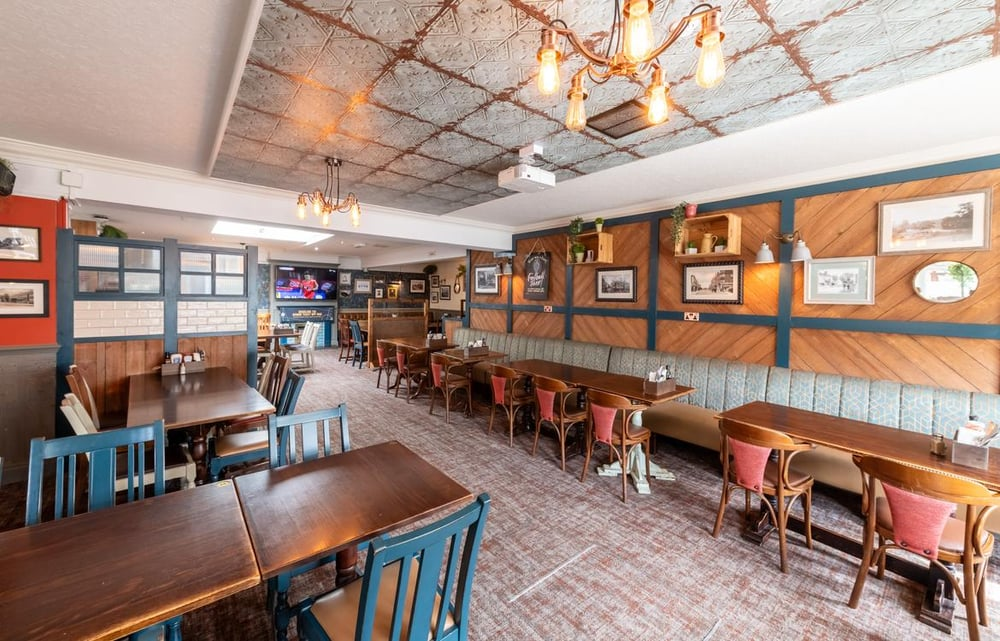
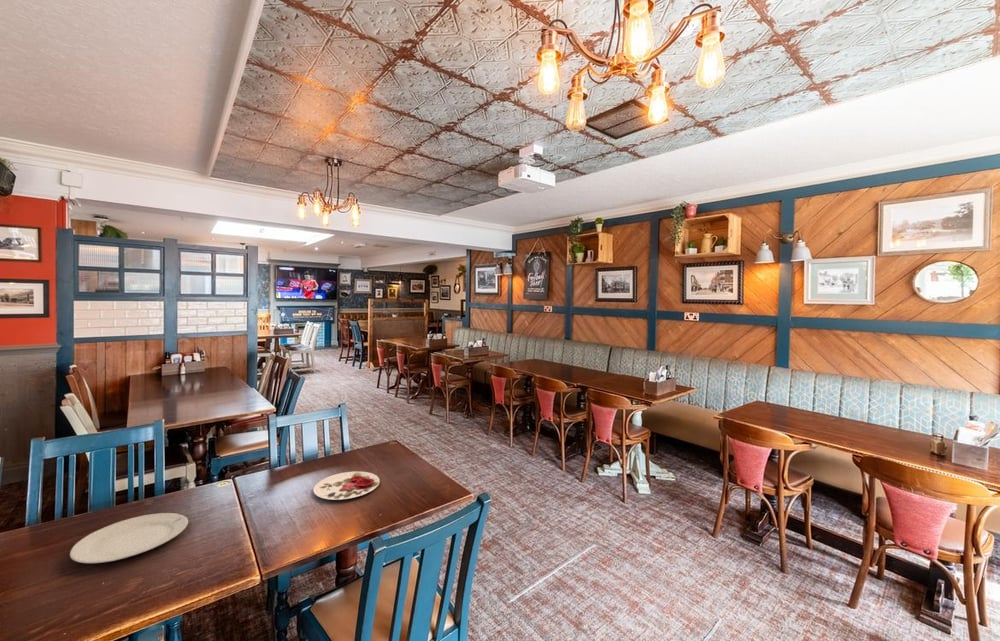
+ plate [313,470,381,501]
+ chinaware [69,512,189,564]
